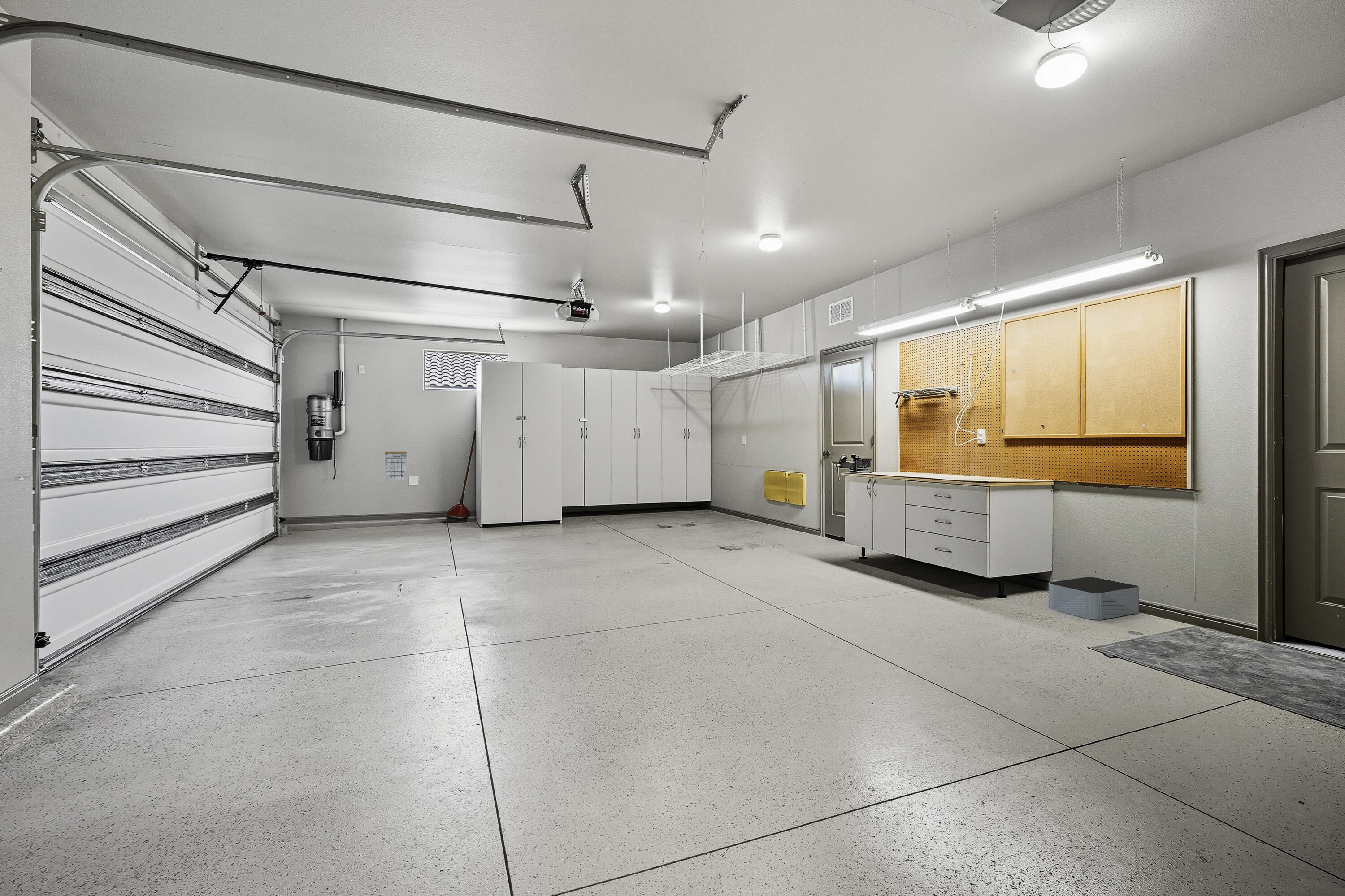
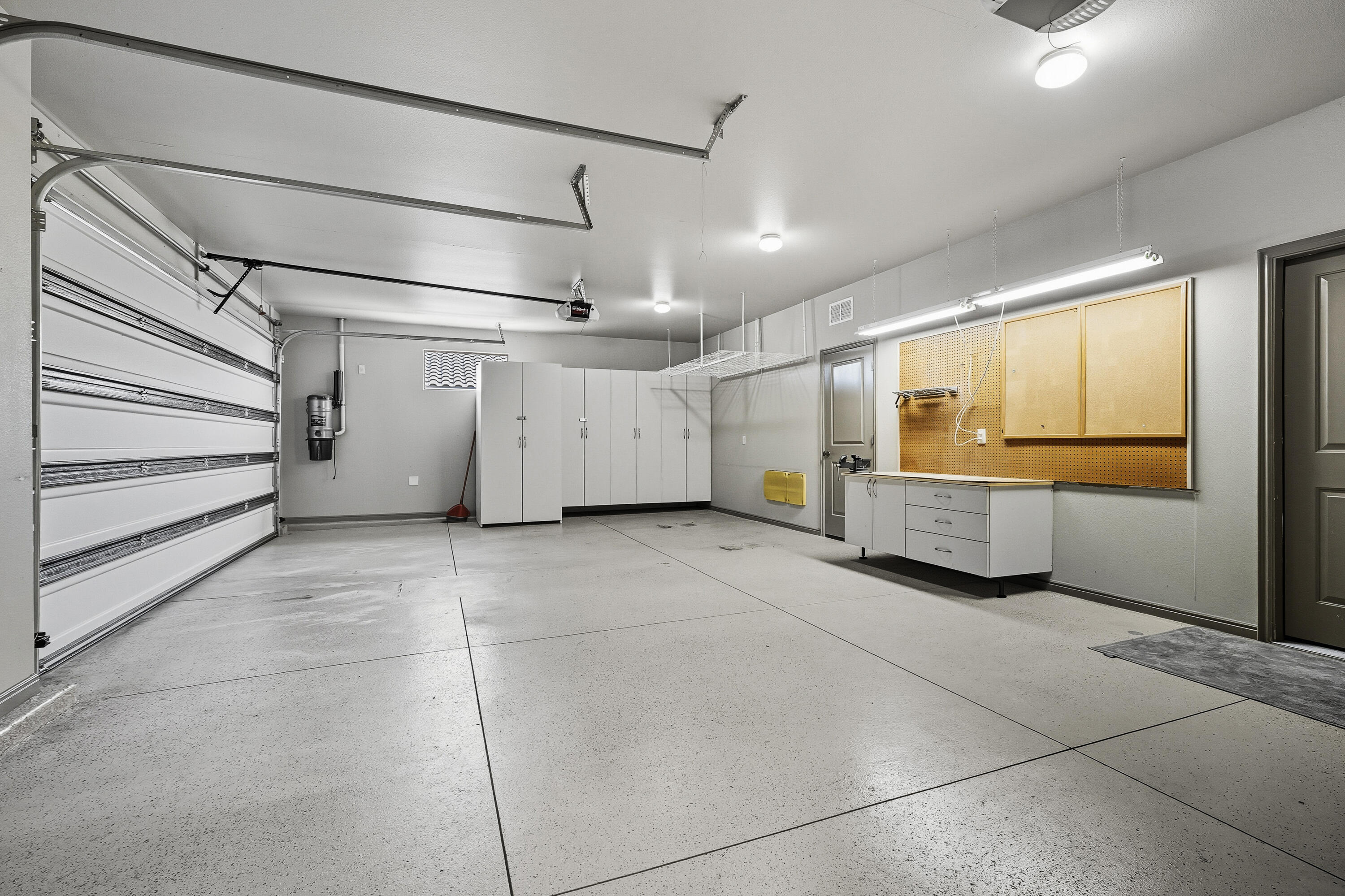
- calendar [385,445,407,480]
- storage bin [1048,576,1139,620]
